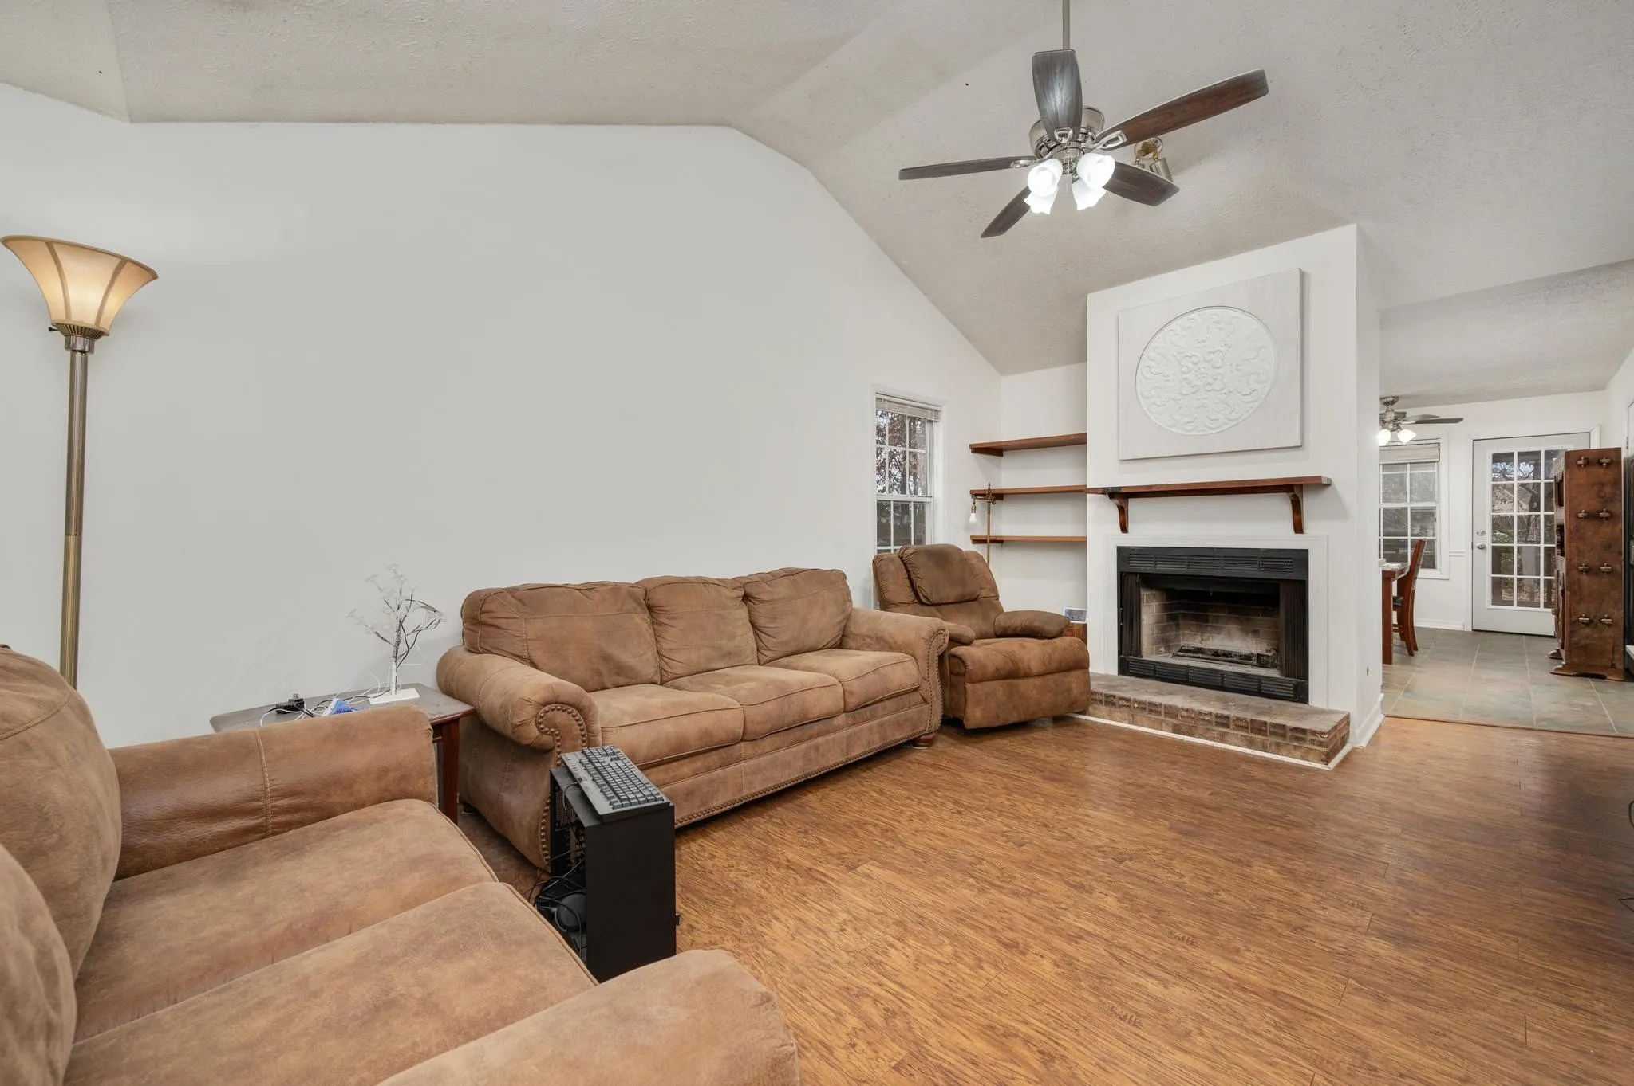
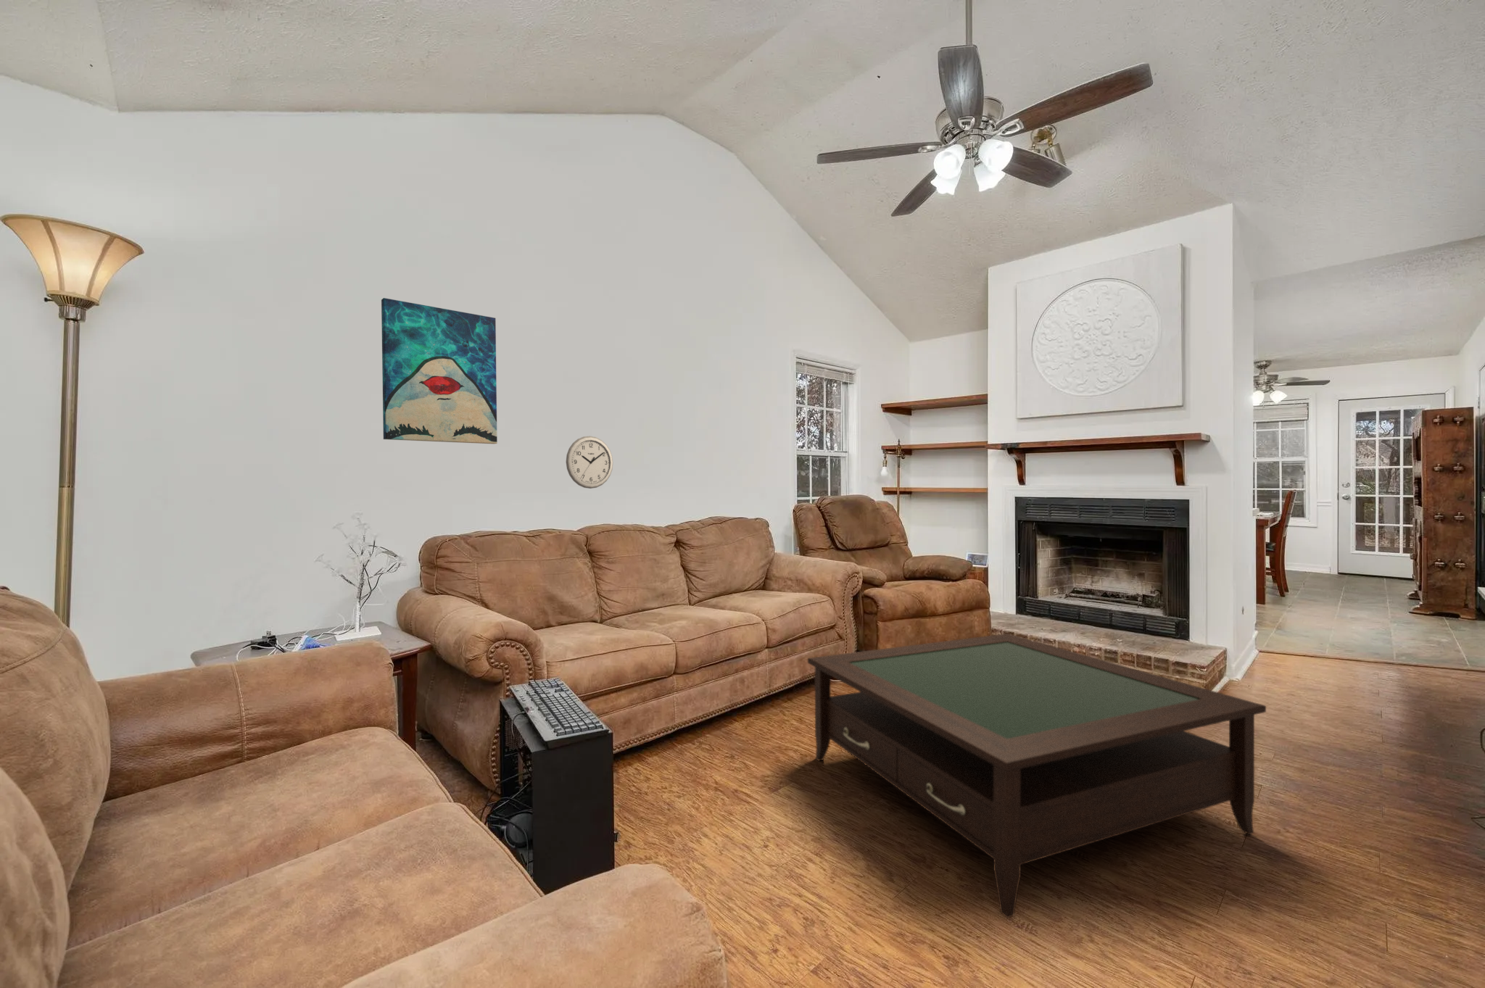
+ coffee table [807,633,1267,919]
+ wall clock [566,436,613,490]
+ wall art [380,298,498,444]
